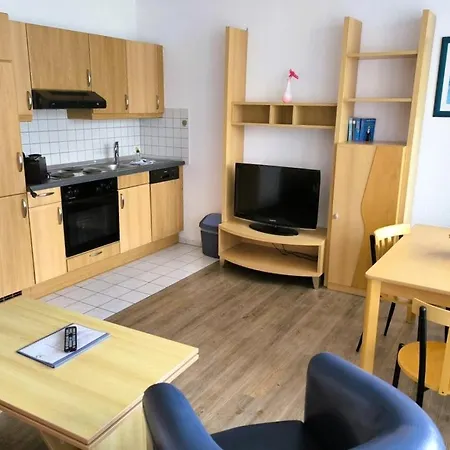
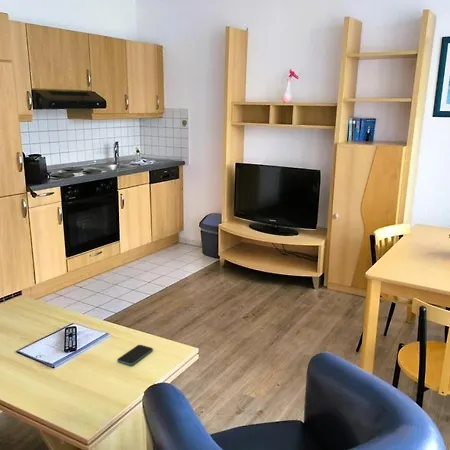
+ smartphone [116,344,154,366]
